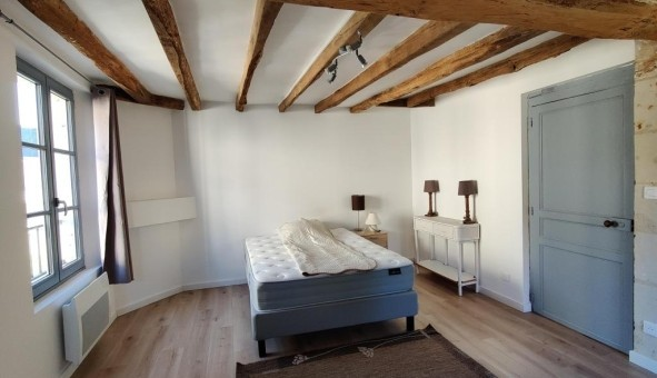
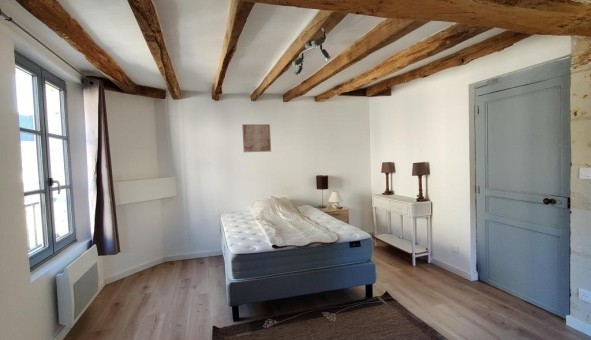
+ wall art [241,123,272,153]
